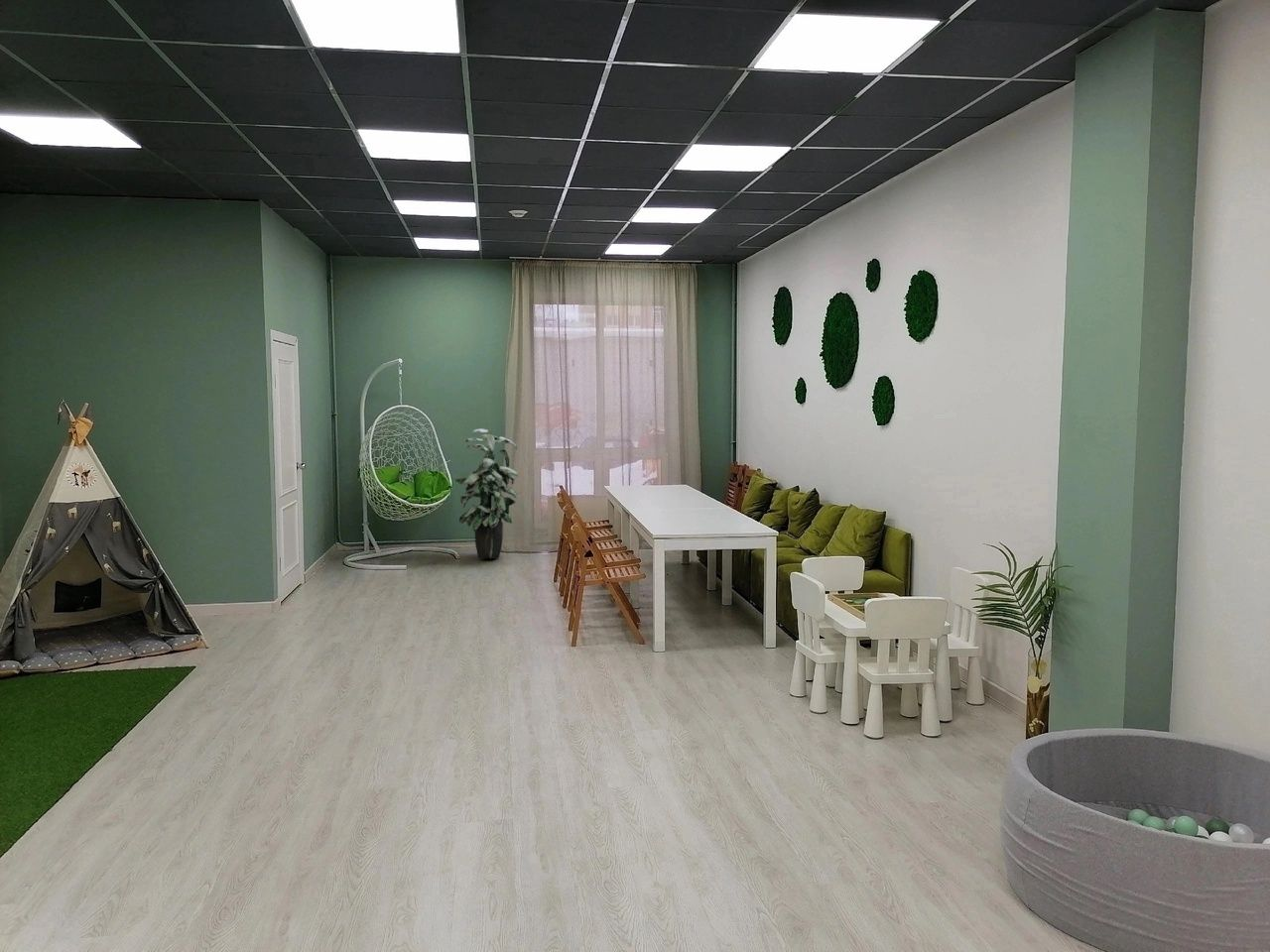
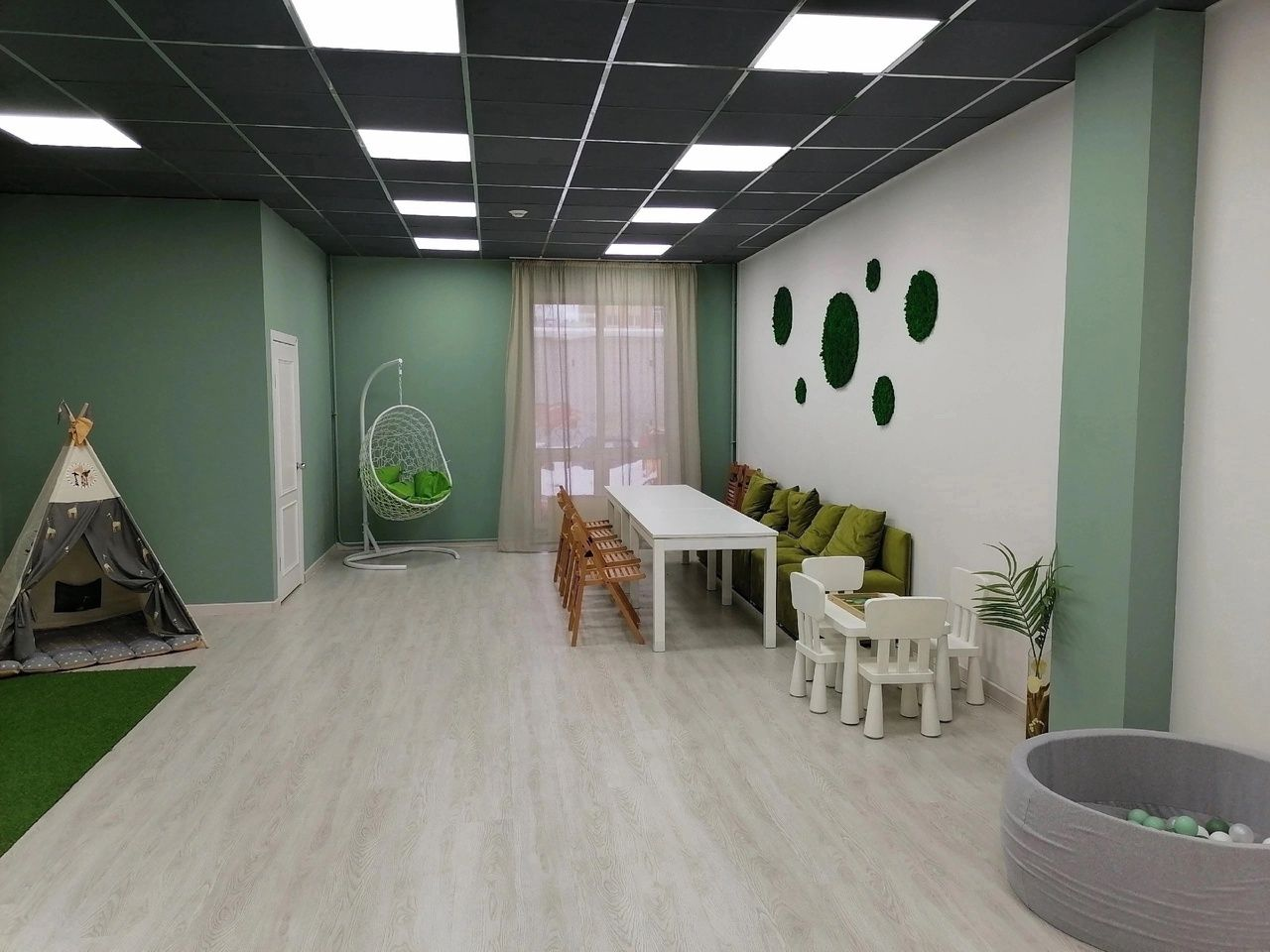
- indoor plant [453,427,519,559]
